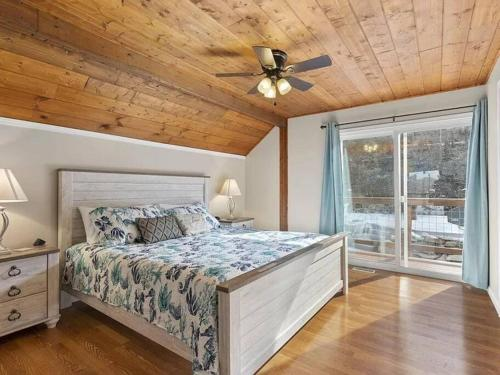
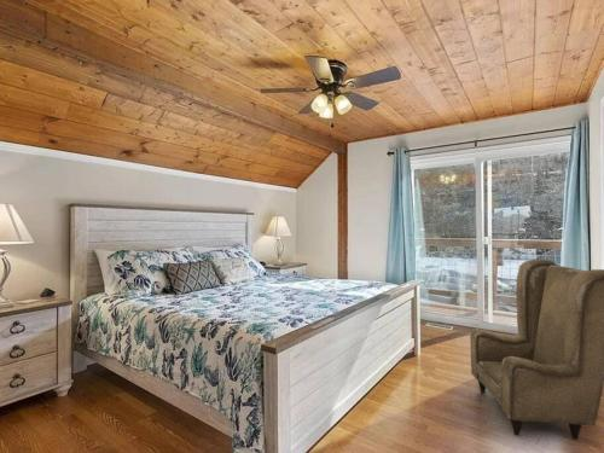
+ armchair [469,259,604,441]
